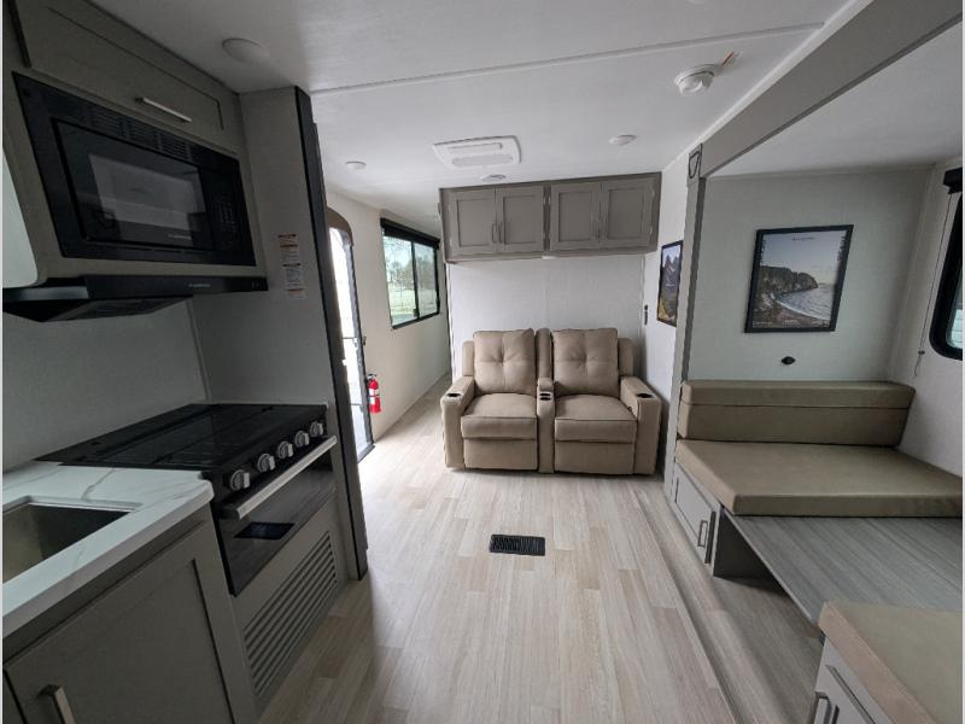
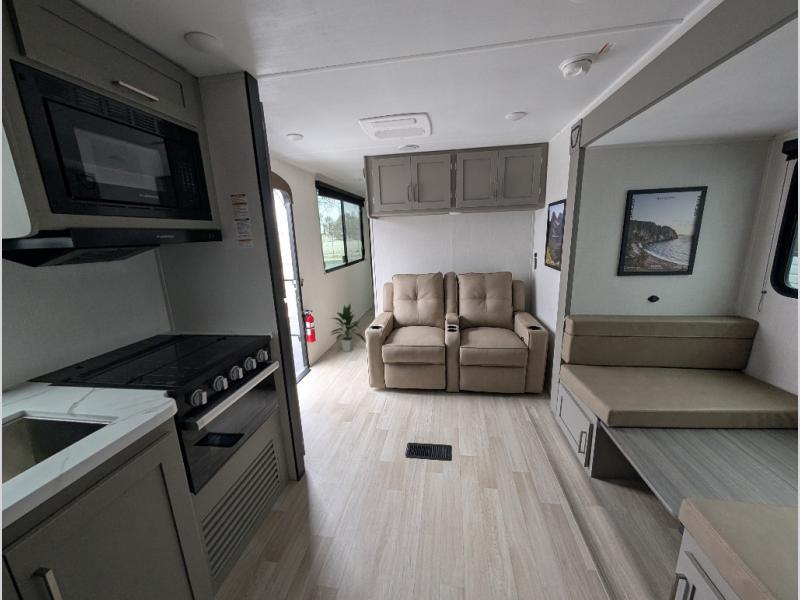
+ indoor plant [330,302,367,353]
